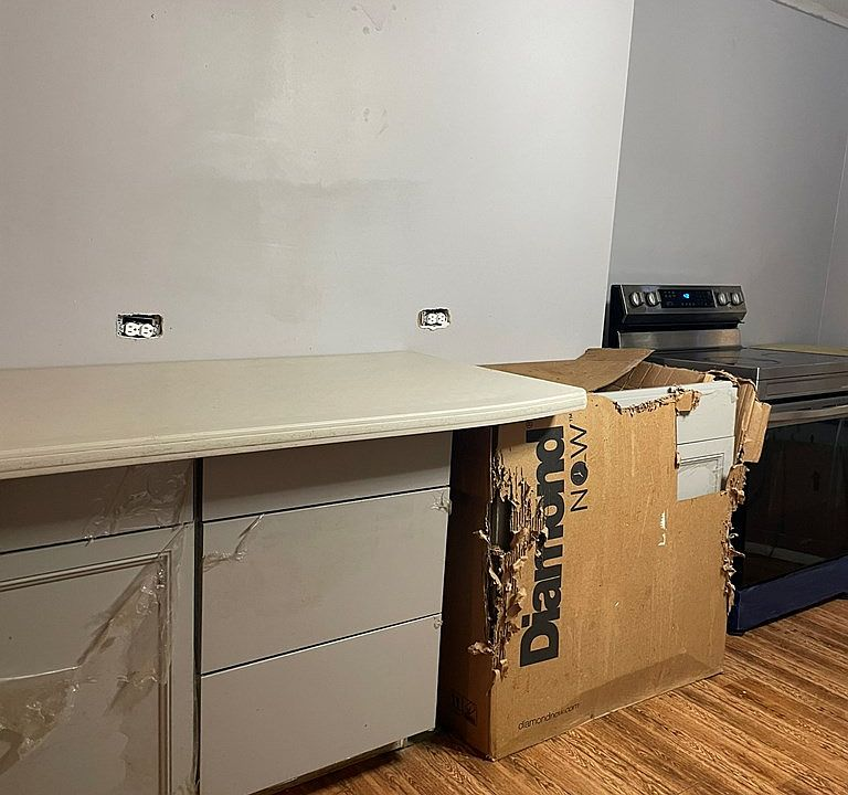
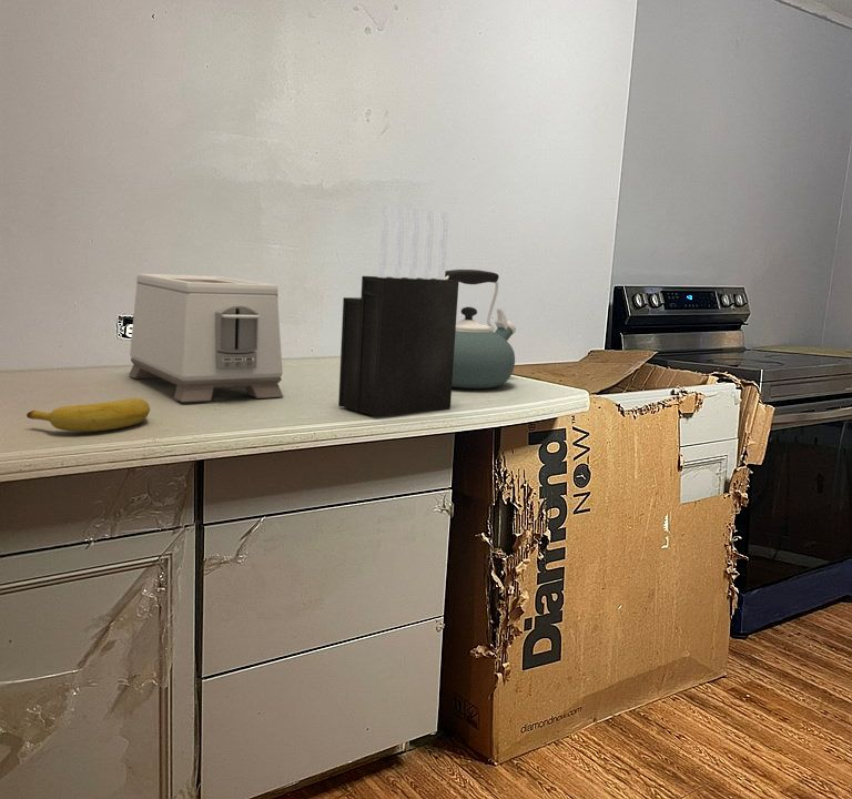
+ knife block [337,205,459,417]
+ banana [26,397,151,433]
+ kettle [445,269,517,390]
+ toaster [128,272,284,403]
